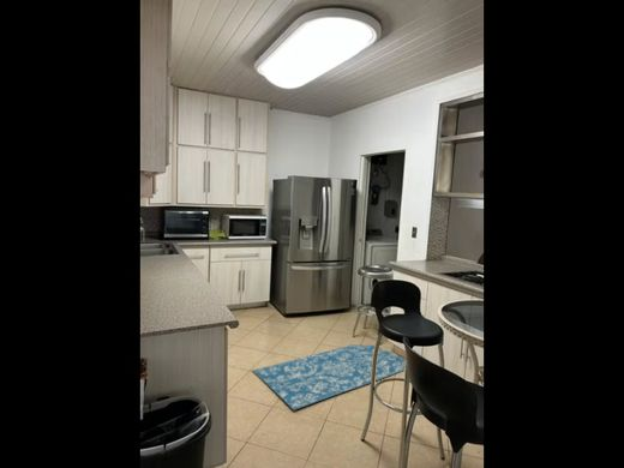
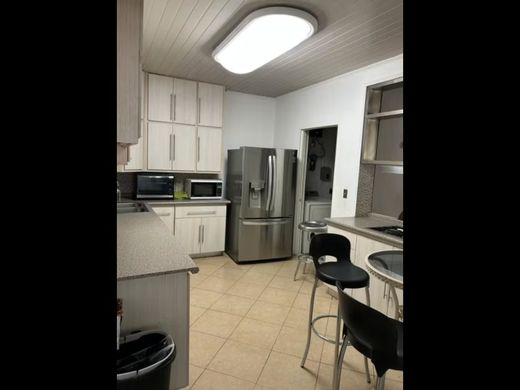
- rug [251,343,407,412]
